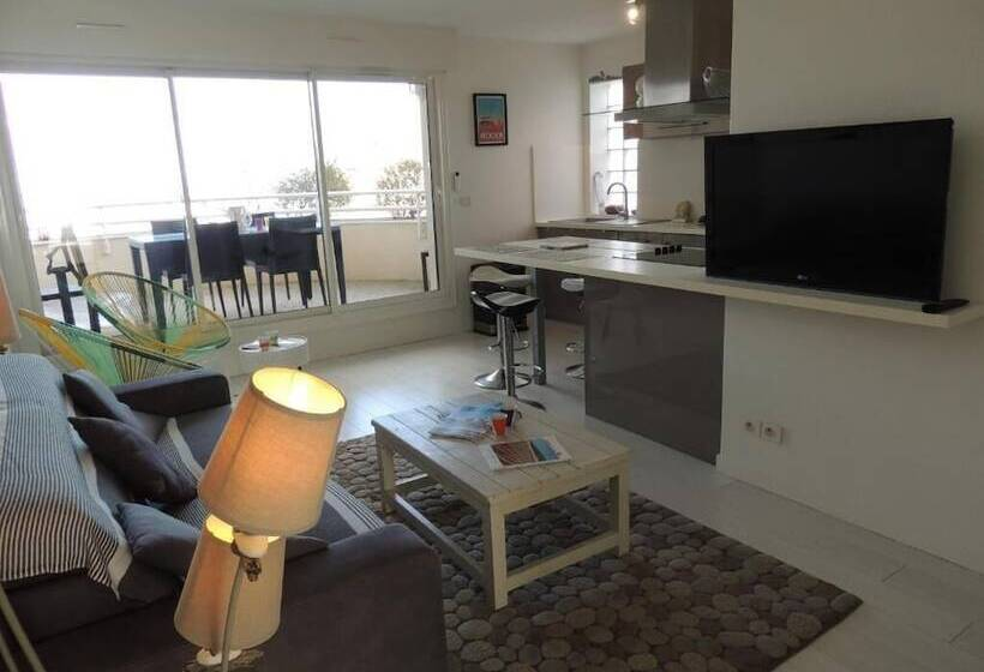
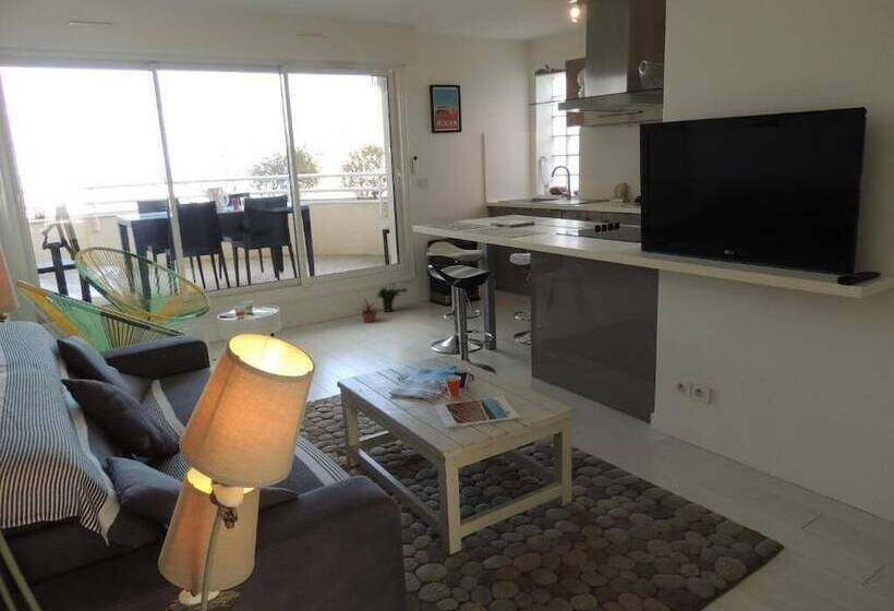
+ potted plant [374,280,409,313]
+ potted plant [355,298,384,324]
